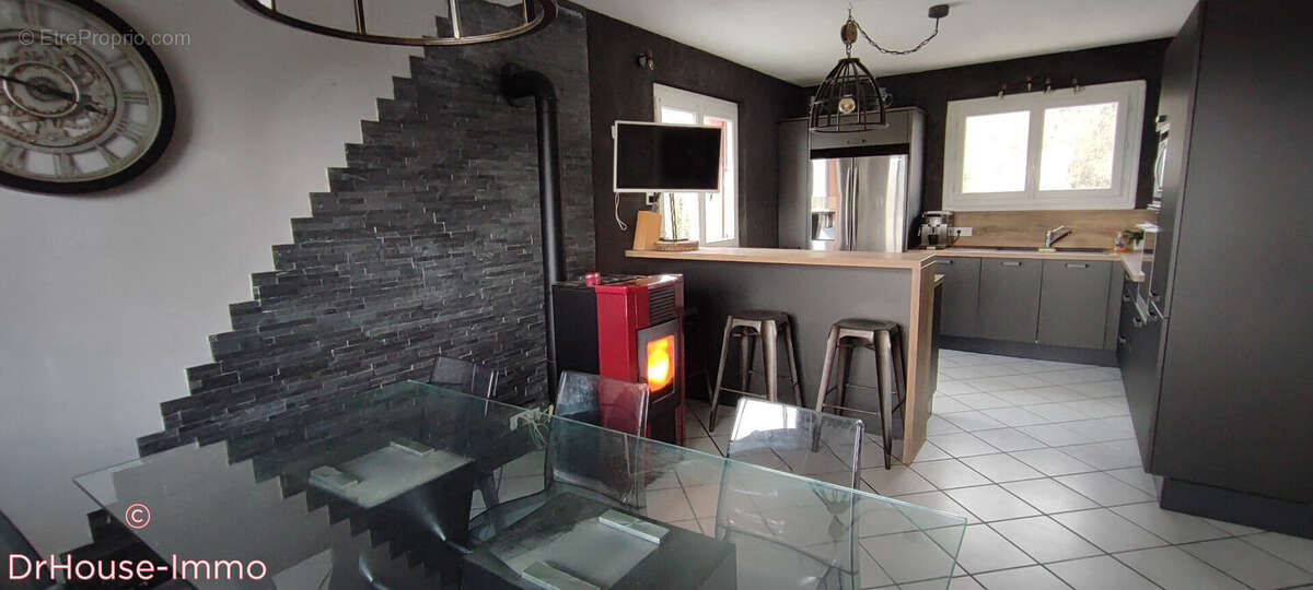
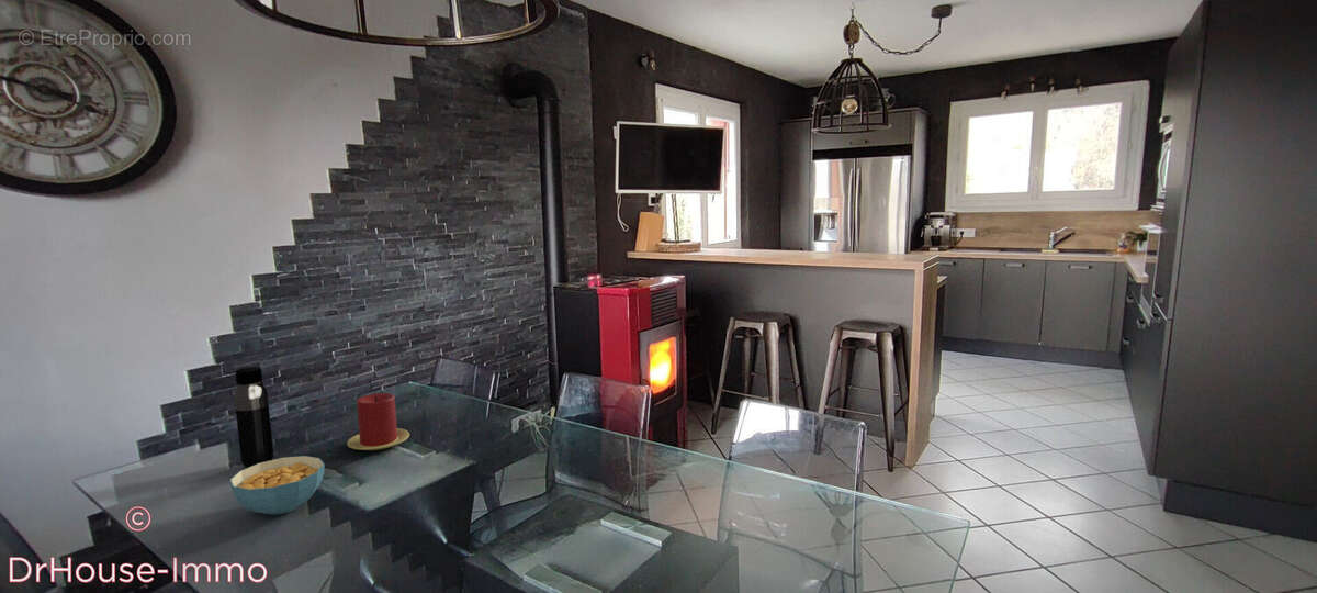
+ cereal bowl [228,455,326,516]
+ water bottle [234,366,274,469]
+ candle [346,392,410,451]
